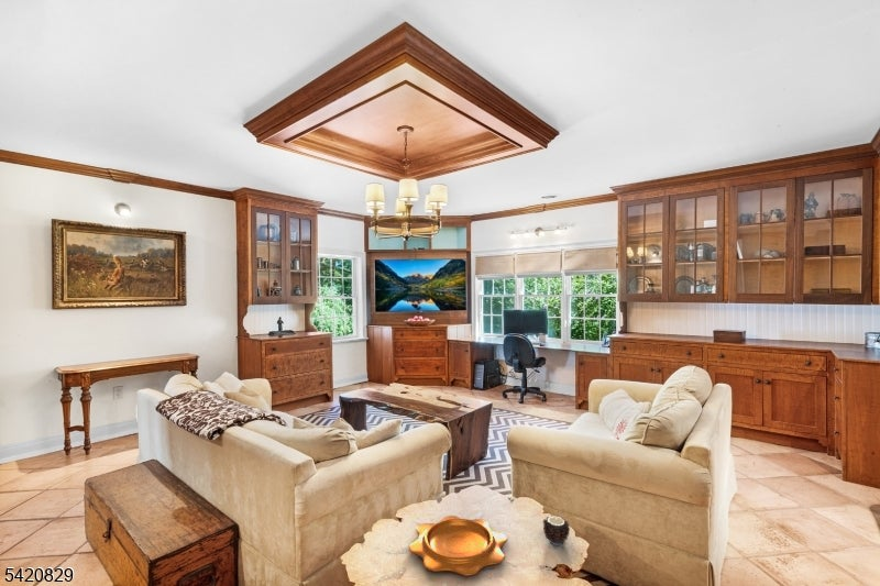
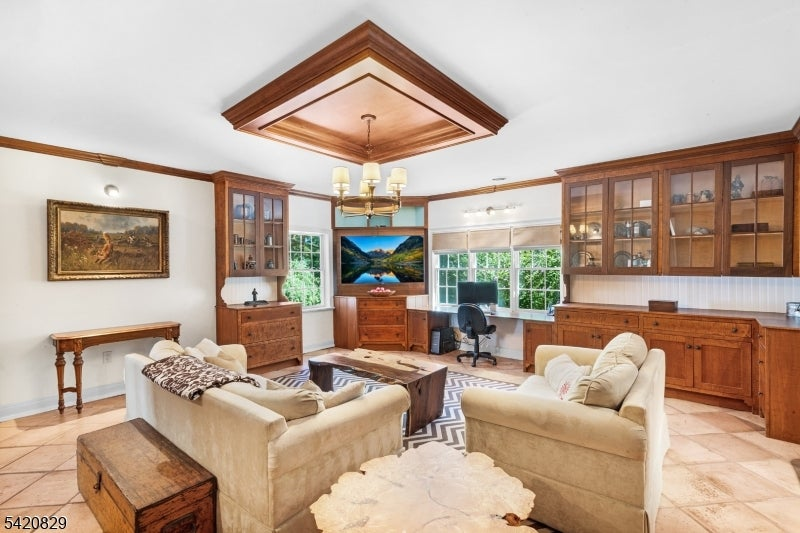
- candle [542,515,571,546]
- decorative bowl [408,515,508,576]
